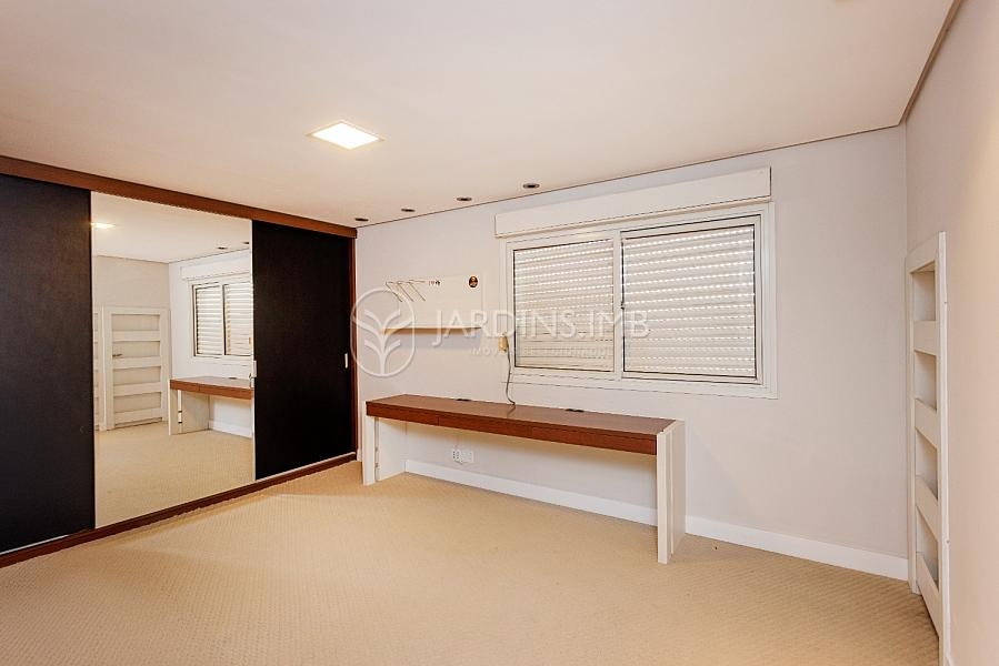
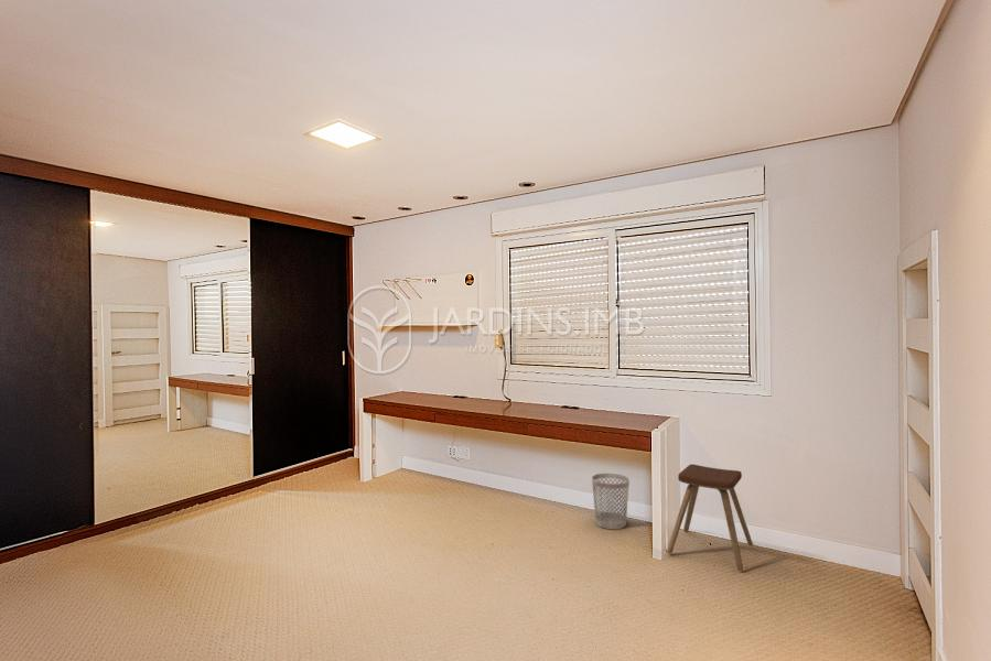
+ wastebasket [591,473,631,530]
+ music stool [666,464,754,572]
